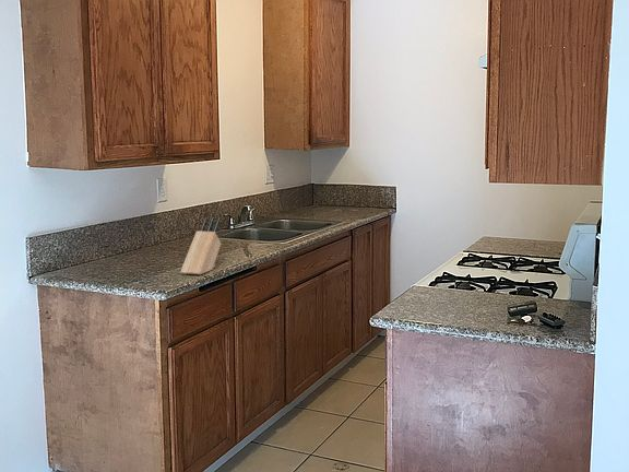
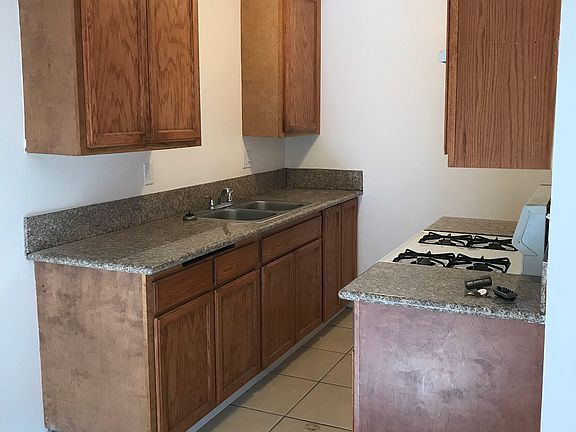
- knife block [179,216,222,275]
